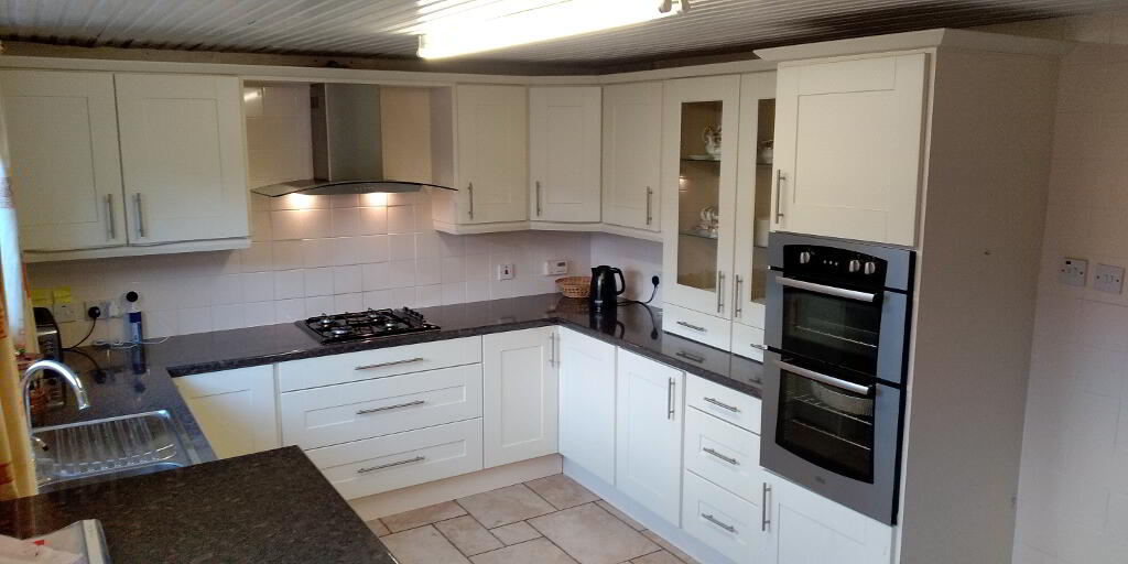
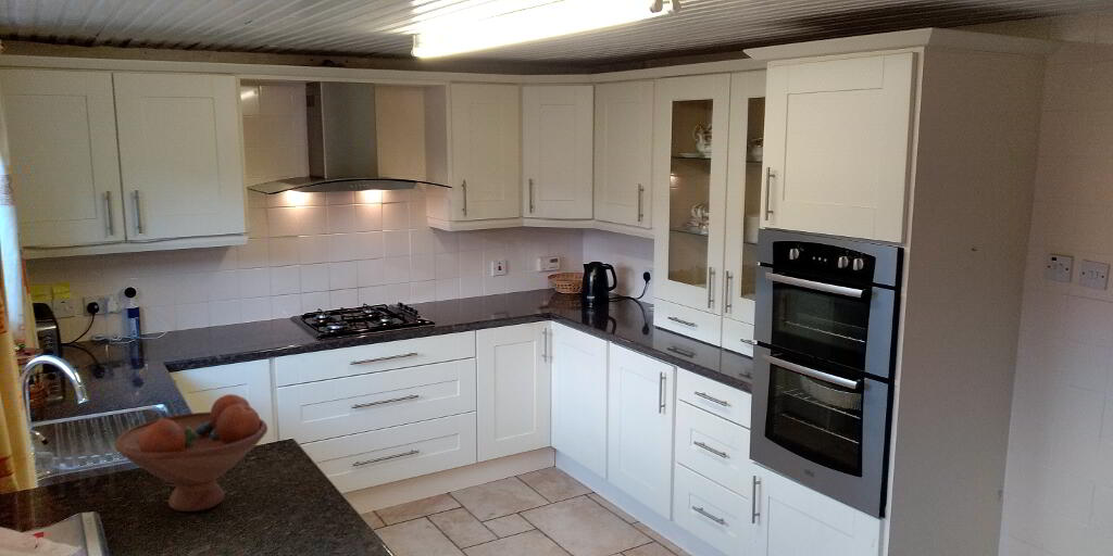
+ fruit bowl [114,393,268,513]
